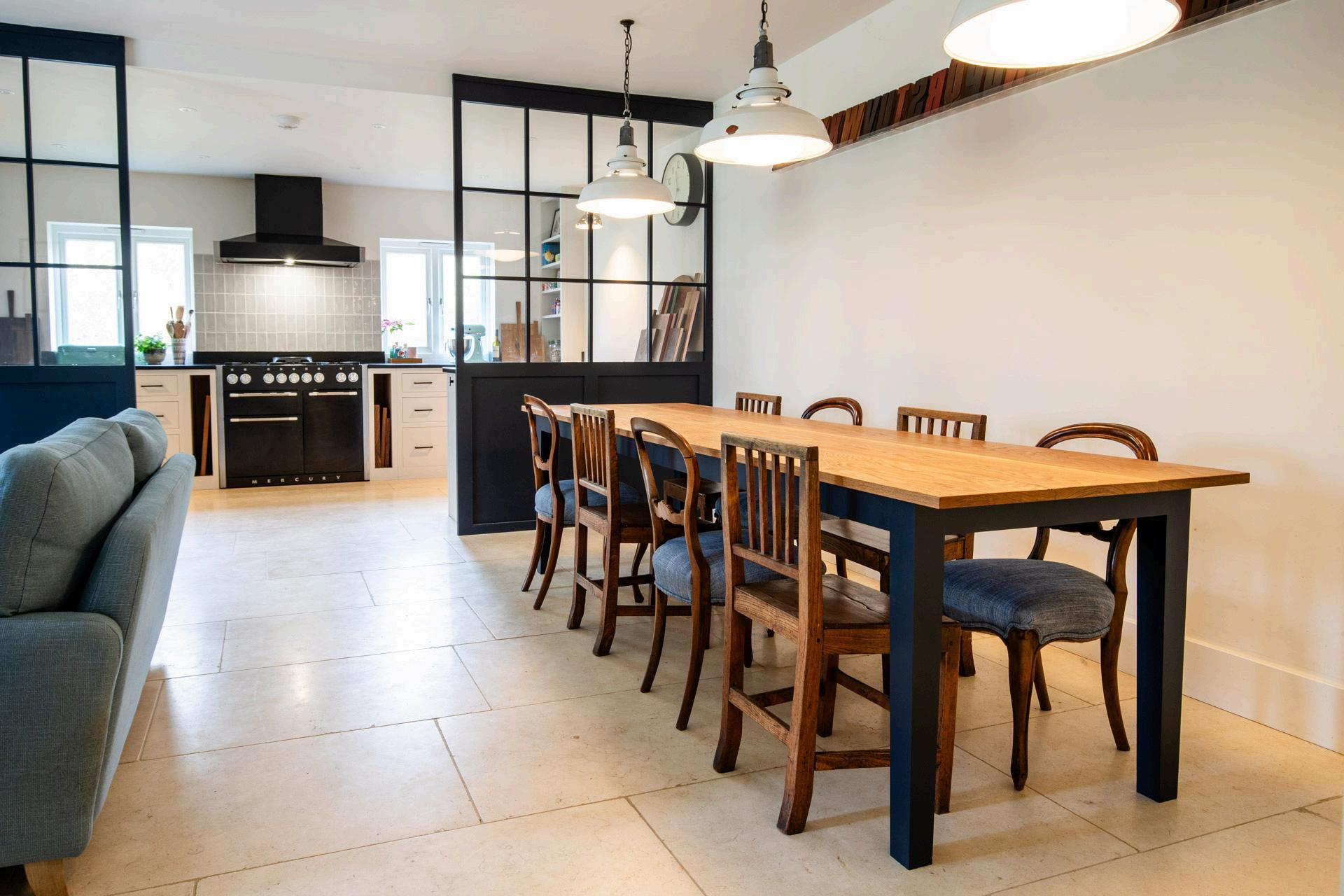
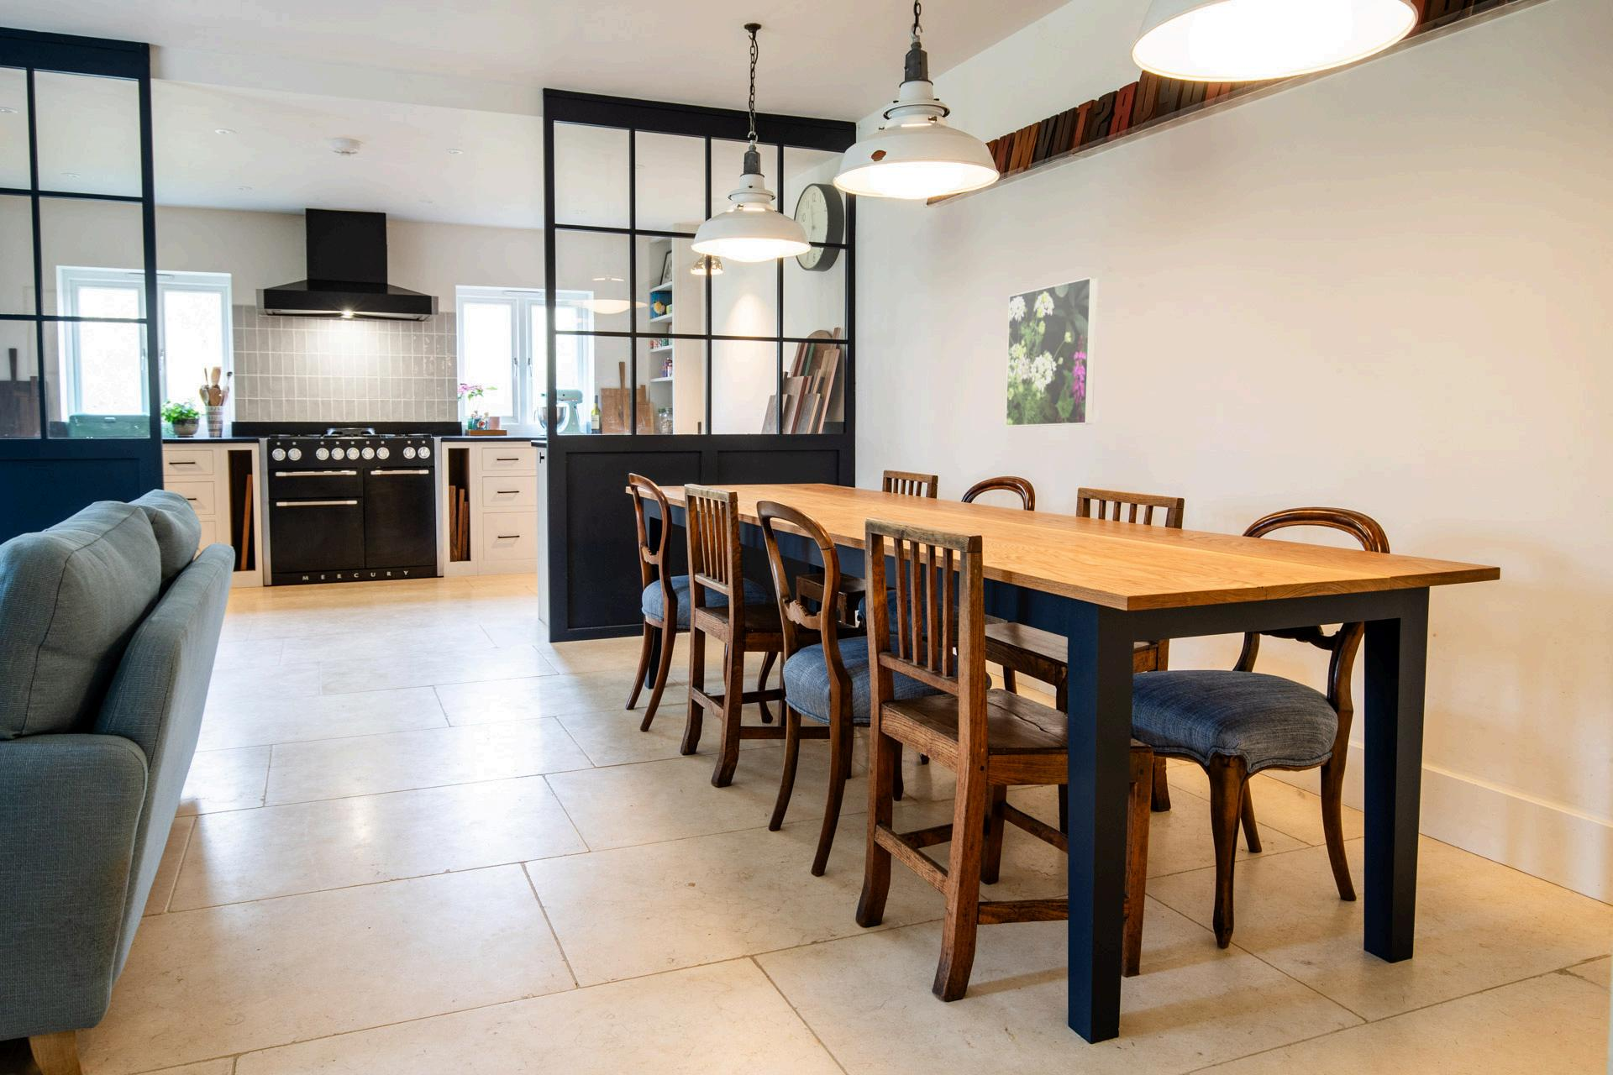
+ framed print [1005,276,1099,427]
